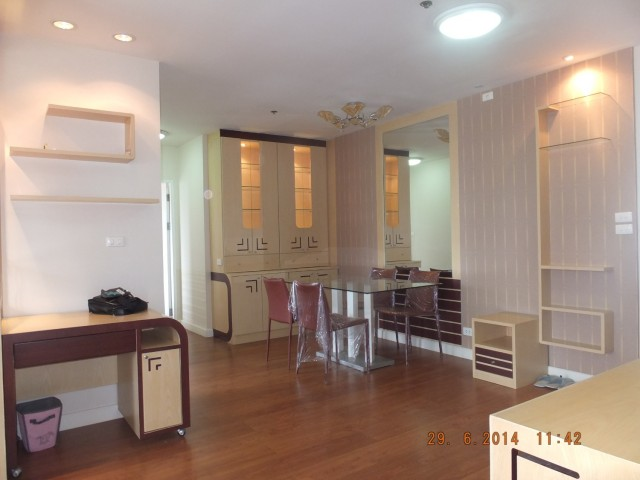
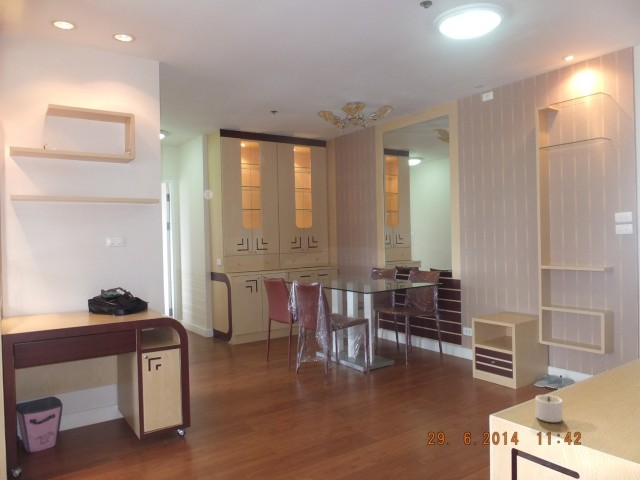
+ candle [535,394,564,427]
